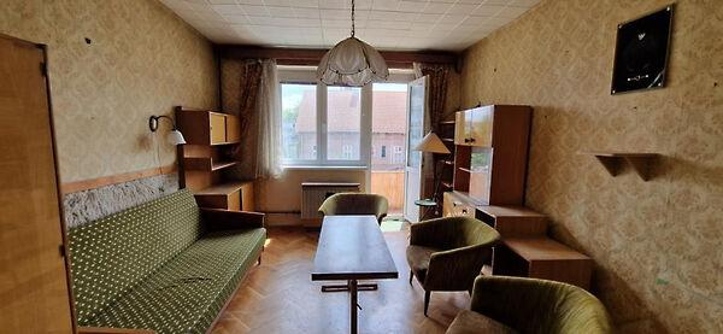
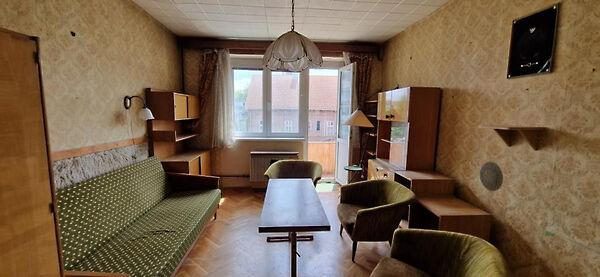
+ decorative plate [479,161,504,192]
